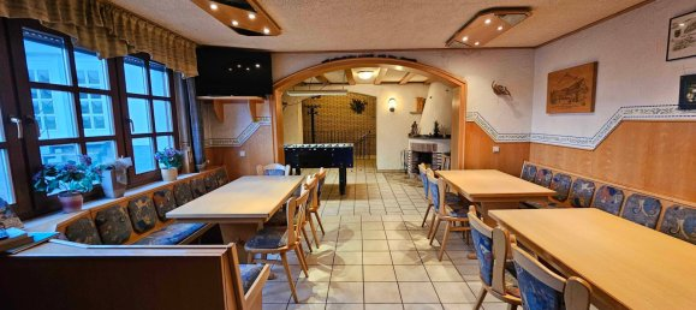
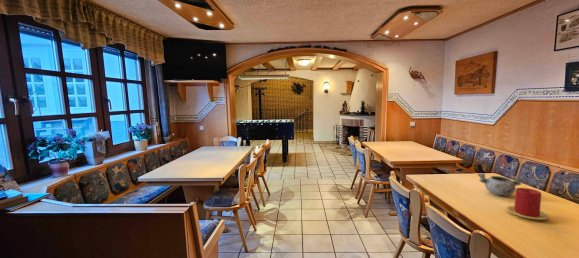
+ candle [505,187,550,221]
+ decorative bowl [477,172,524,197]
